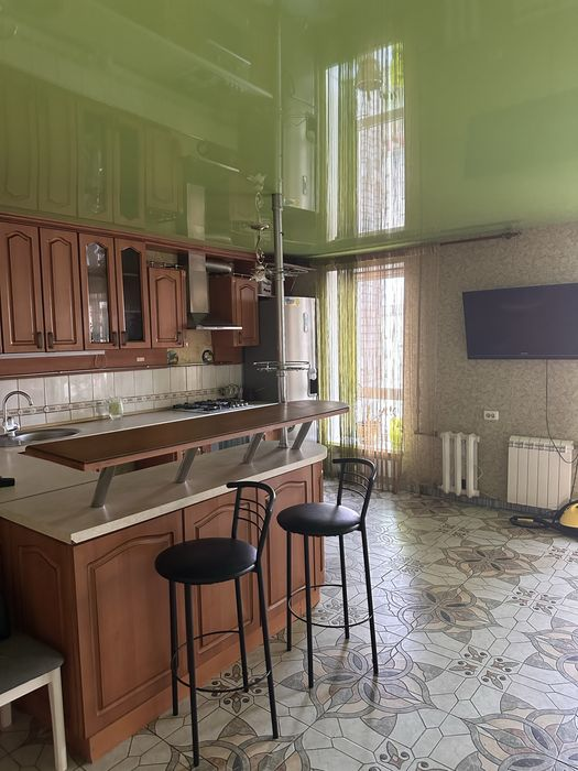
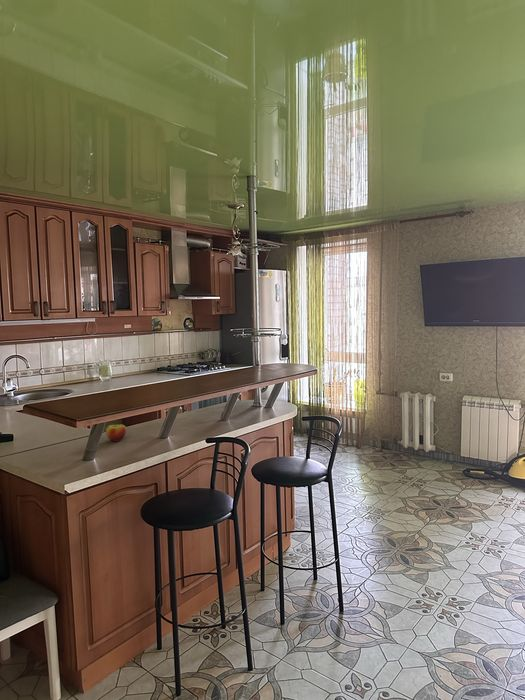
+ apple [105,424,127,442]
